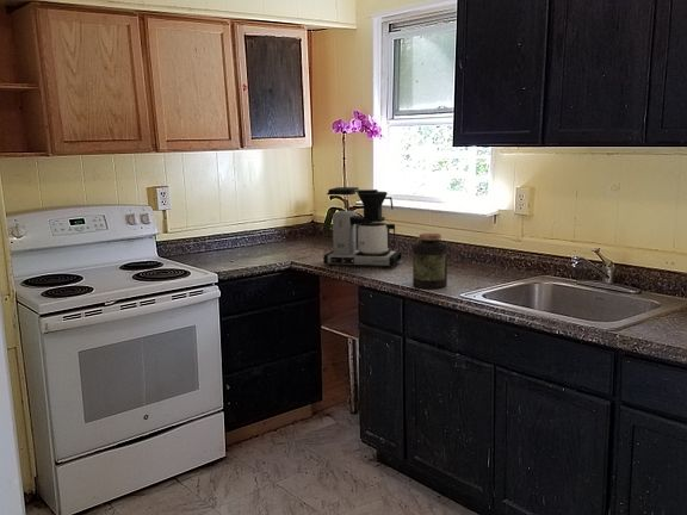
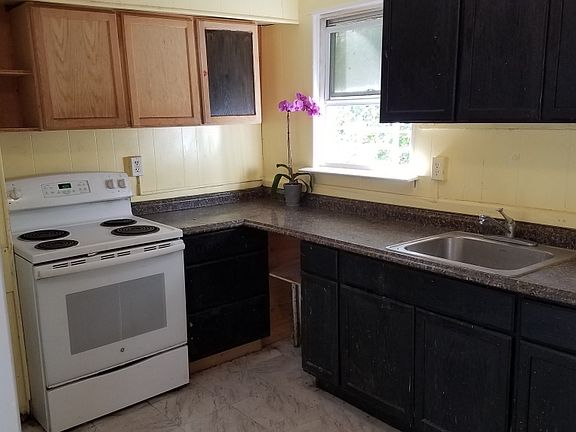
- jar [411,232,448,290]
- coffee maker [322,186,403,269]
